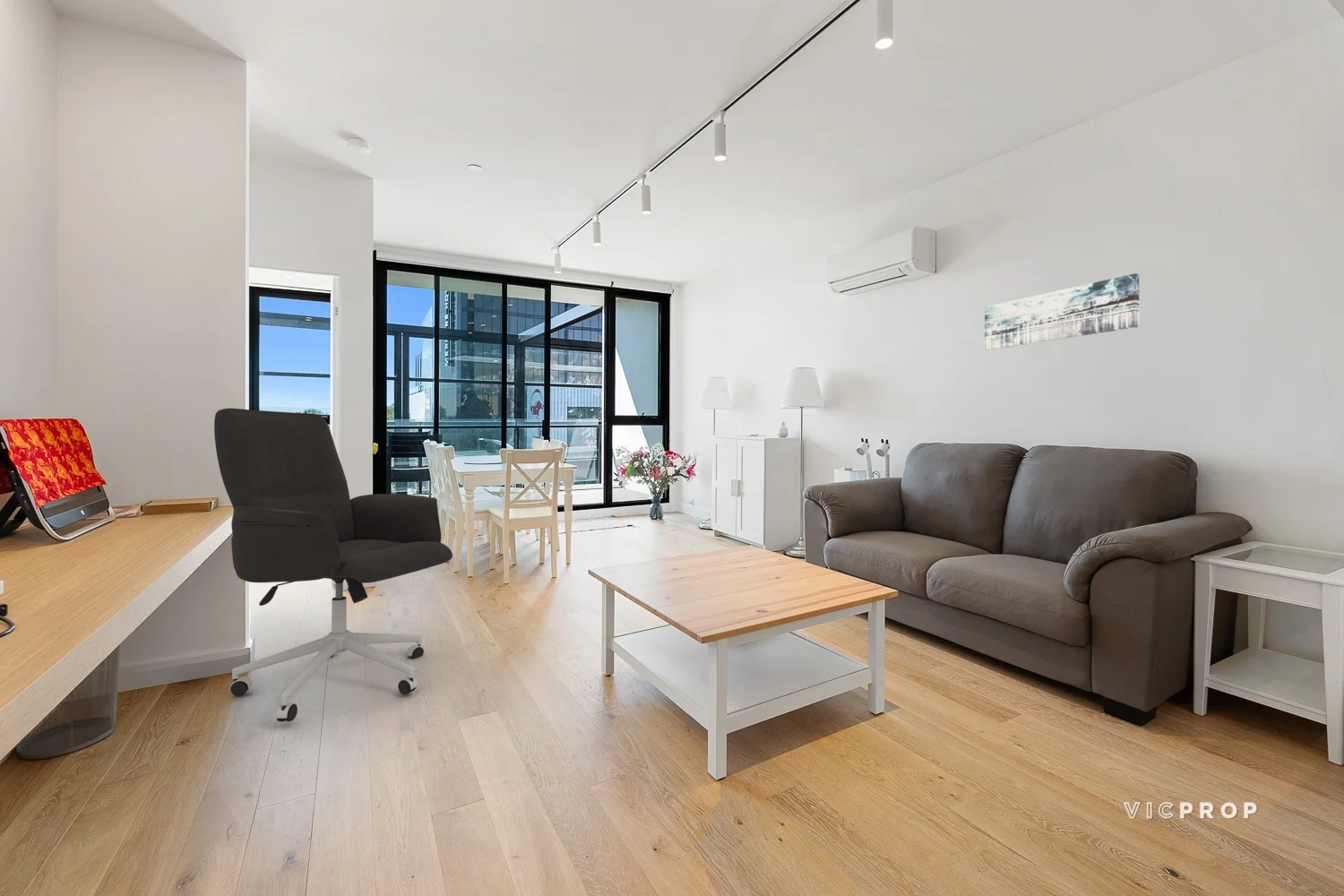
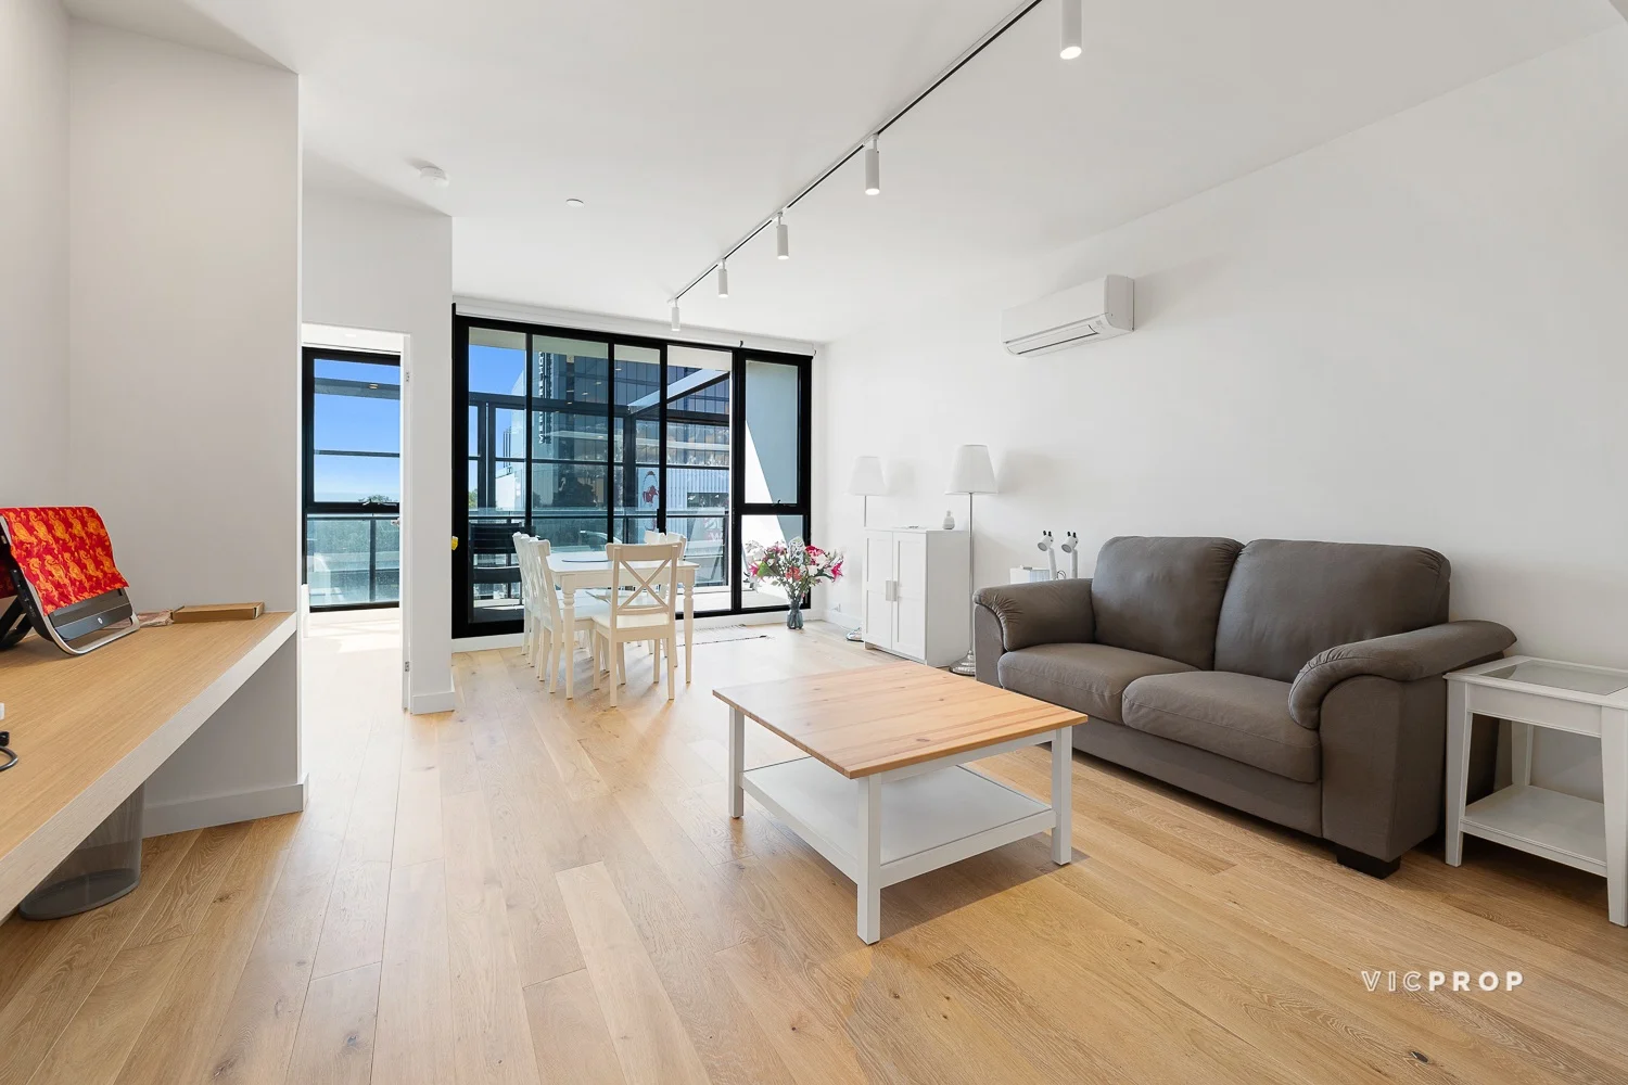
- wall art [984,272,1140,351]
- office chair [213,408,453,722]
